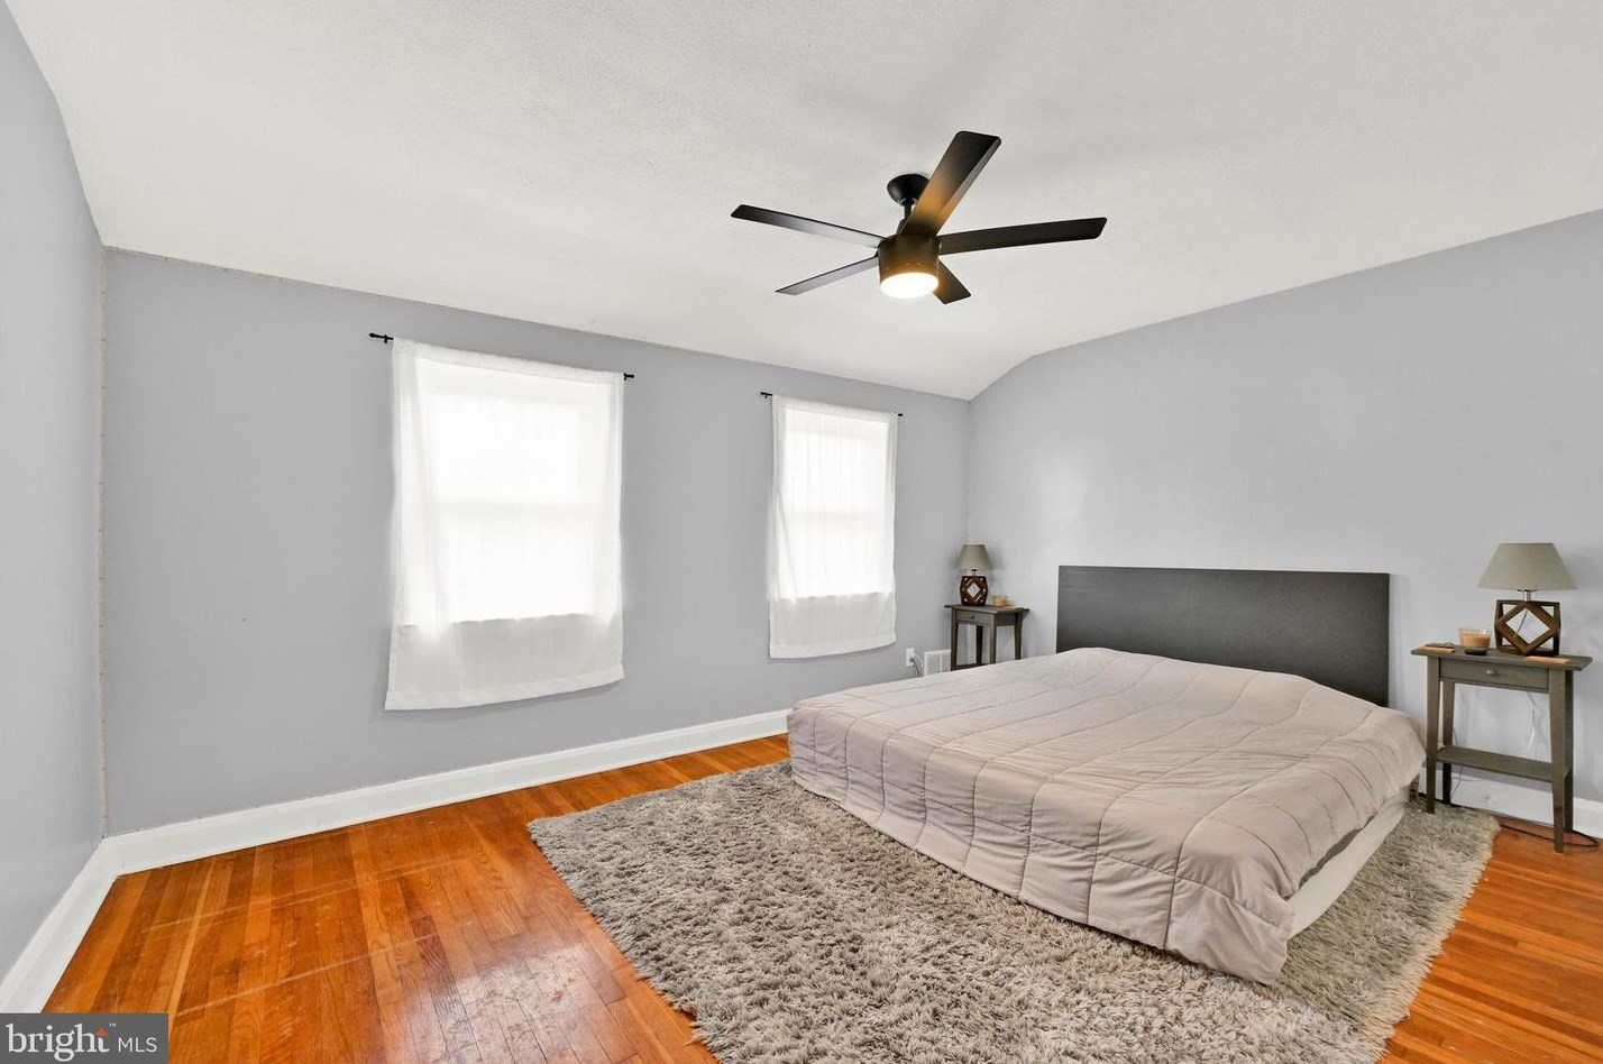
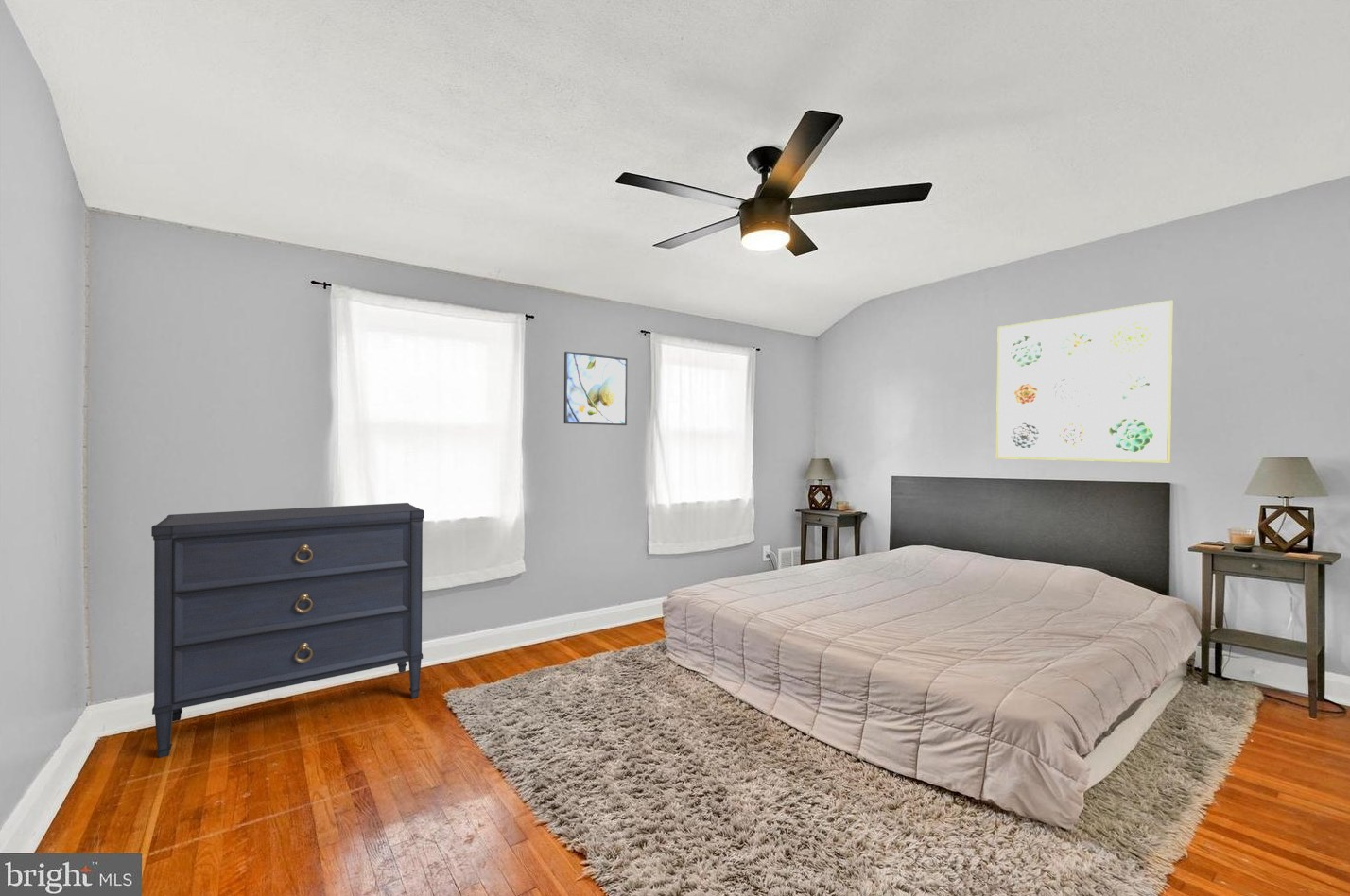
+ wall art [995,300,1173,464]
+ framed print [563,351,629,426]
+ dresser [150,502,425,759]
